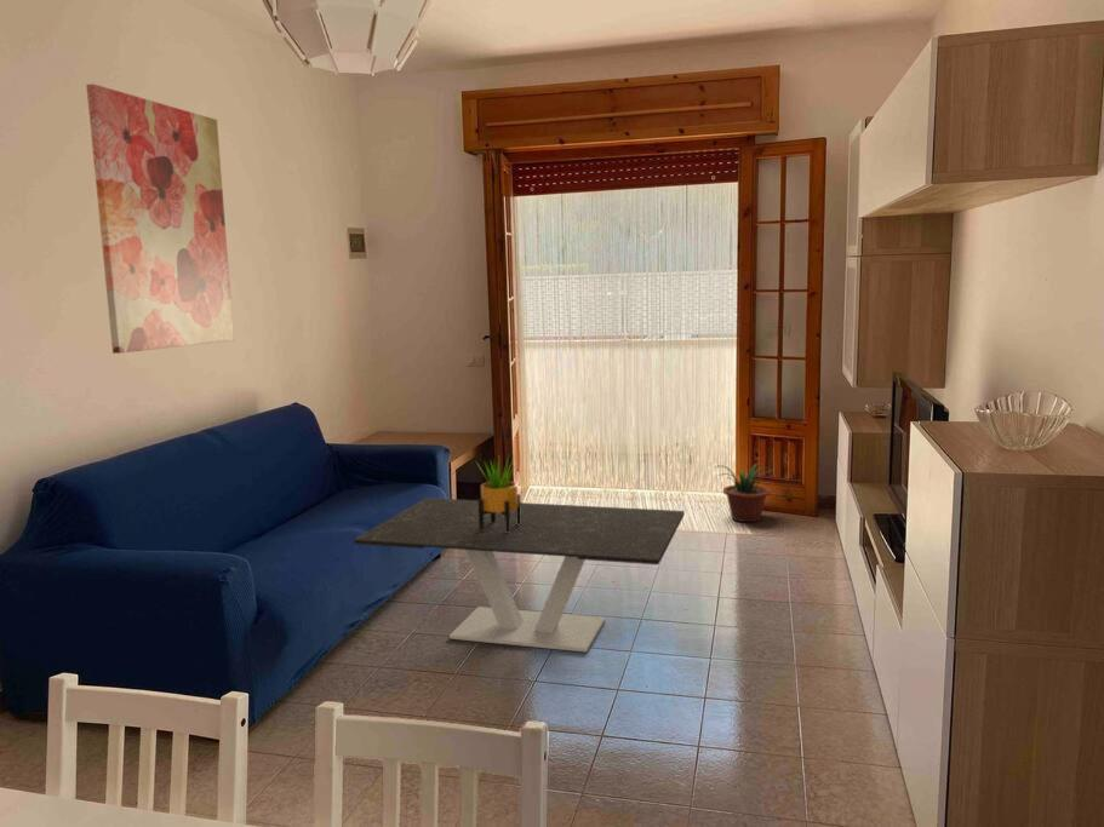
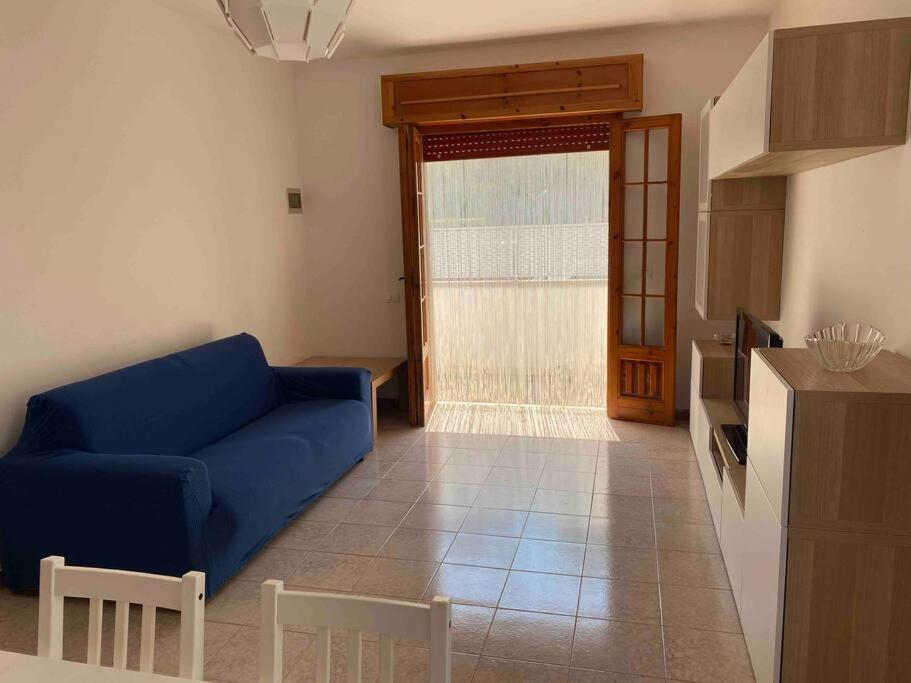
- coffee table [353,496,686,654]
- potted plant [714,463,777,523]
- wall art [85,82,235,355]
- potted plant [475,454,521,533]
